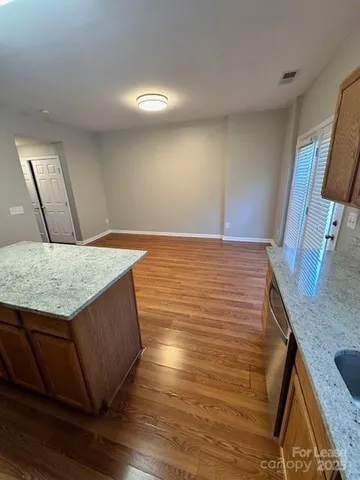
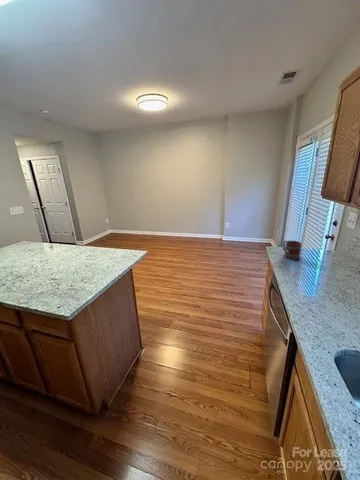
+ mug [282,239,303,261]
